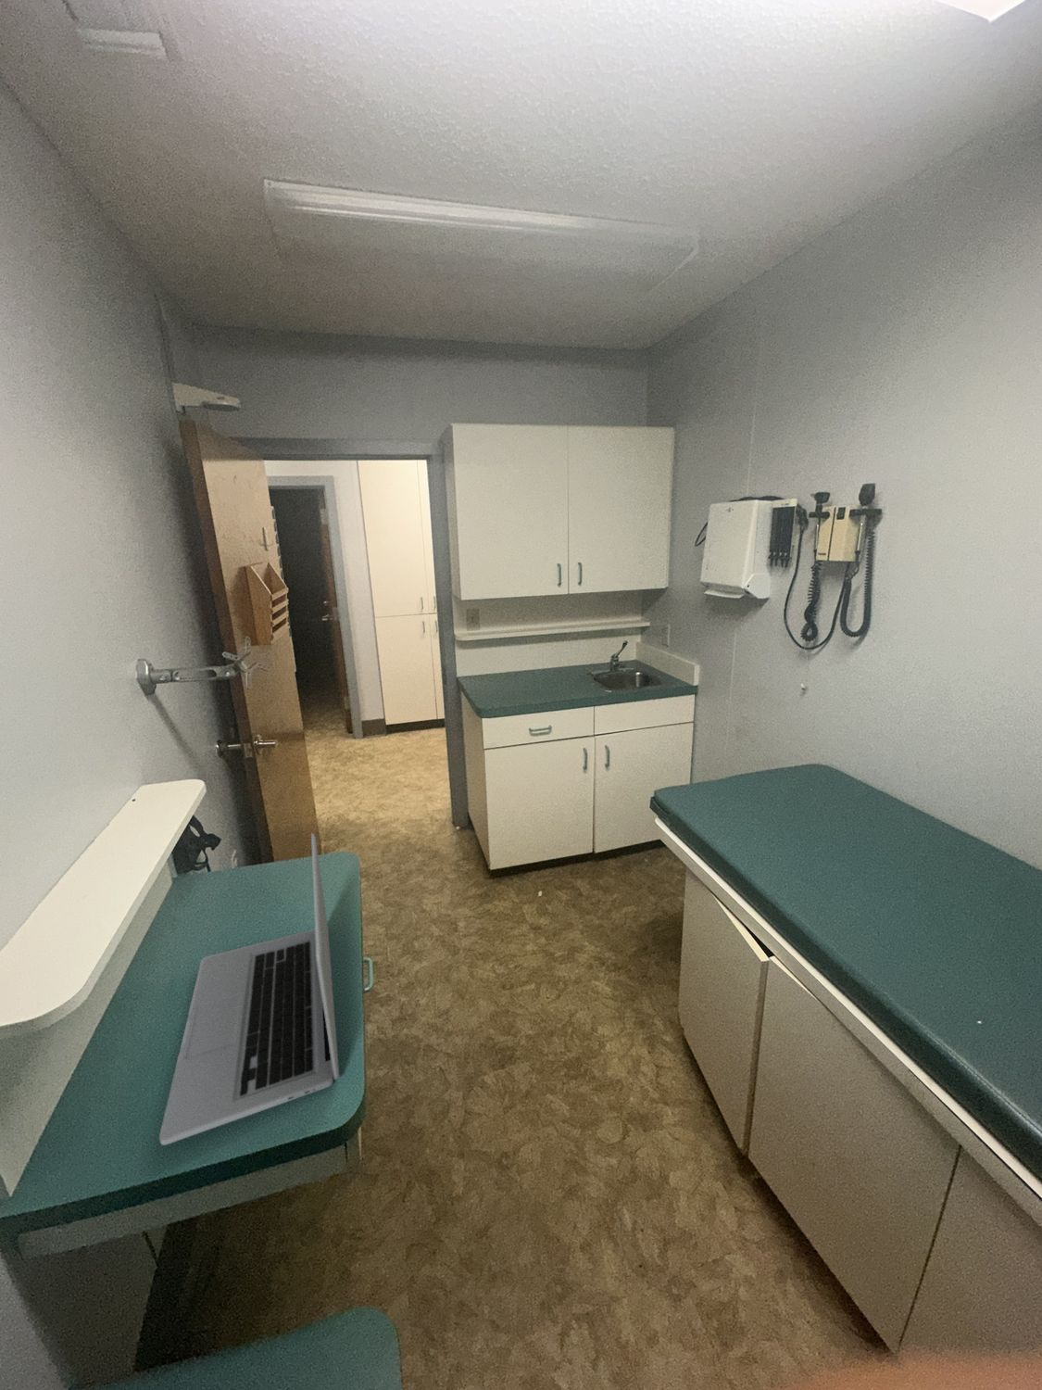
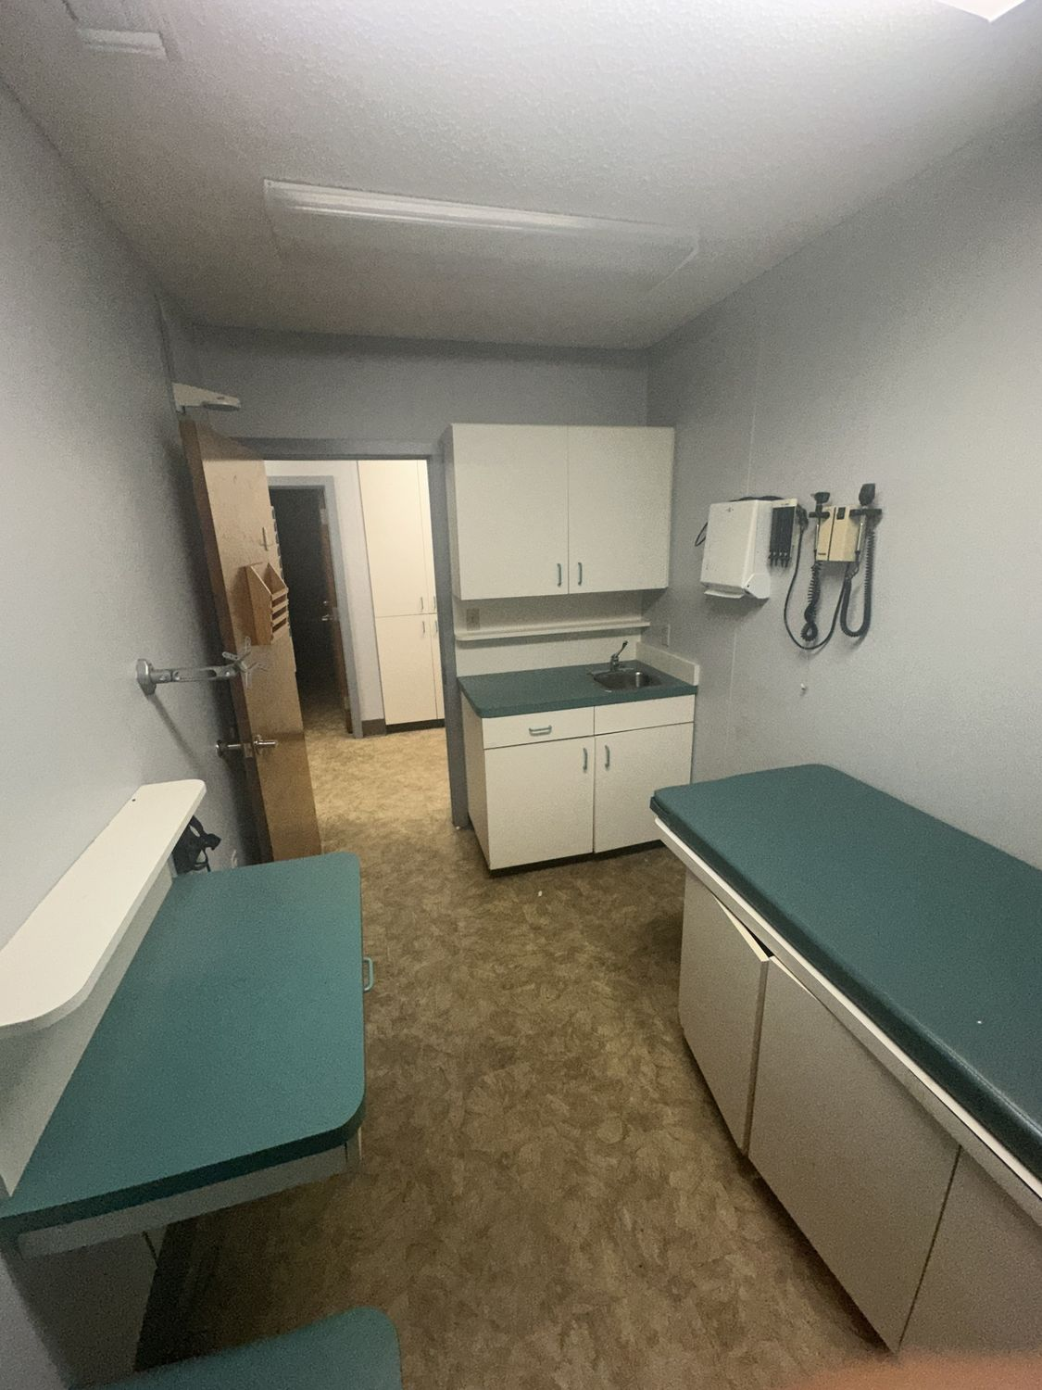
- laptop [159,832,340,1146]
